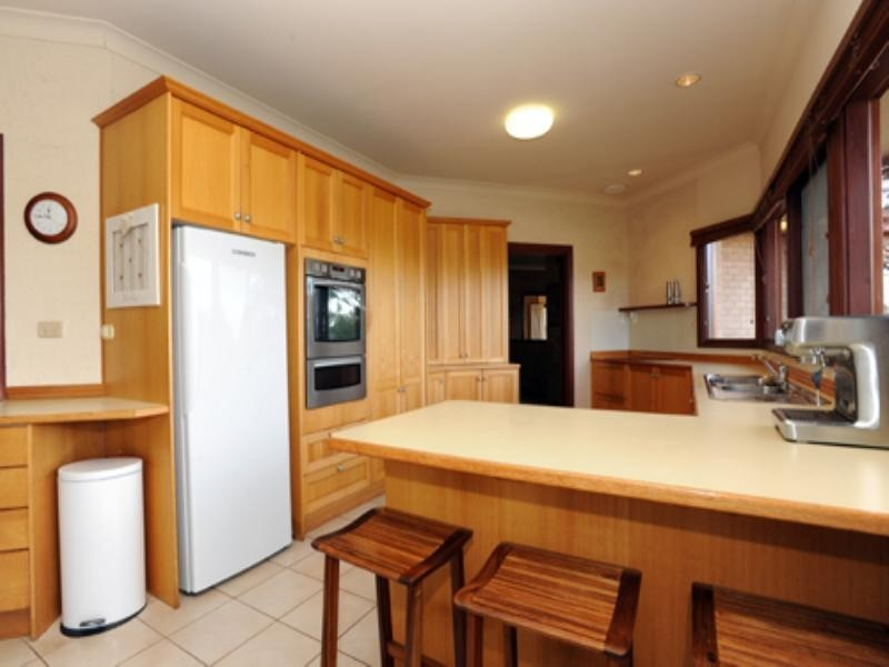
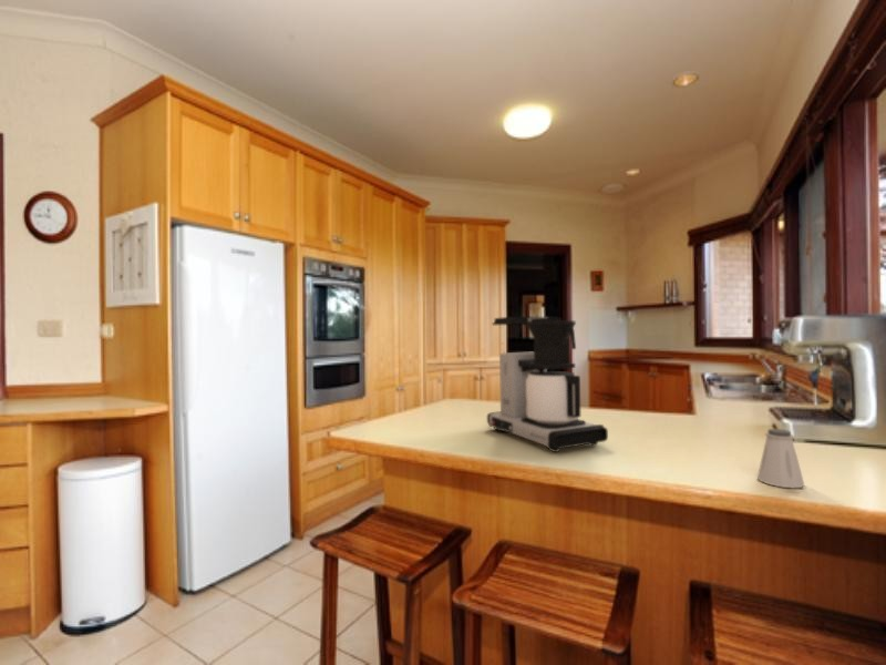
+ coffee maker [486,316,609,453]
+ saltshaker [756,428,805,489]
